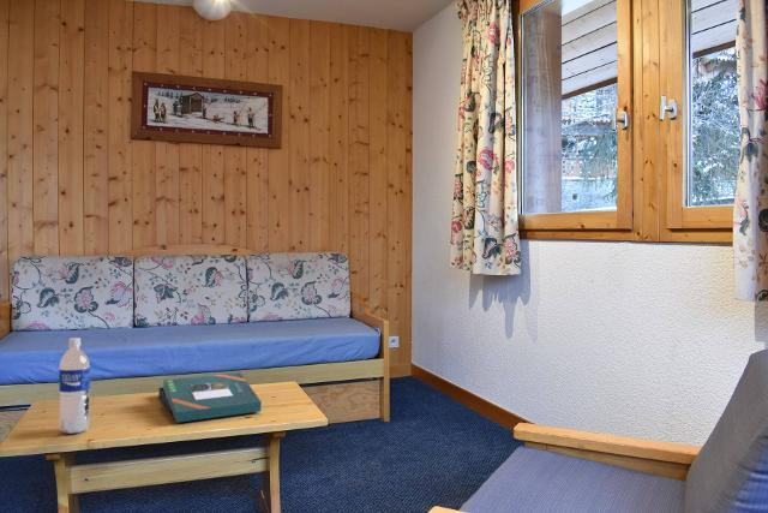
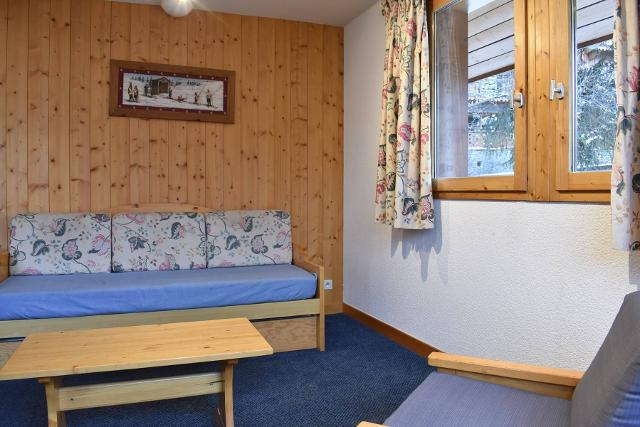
- board game [157,371,263,424]
- water bottle [58,336,91,435]
